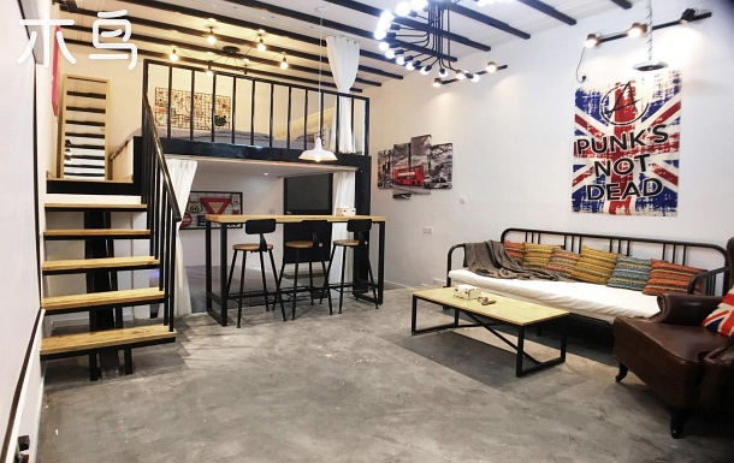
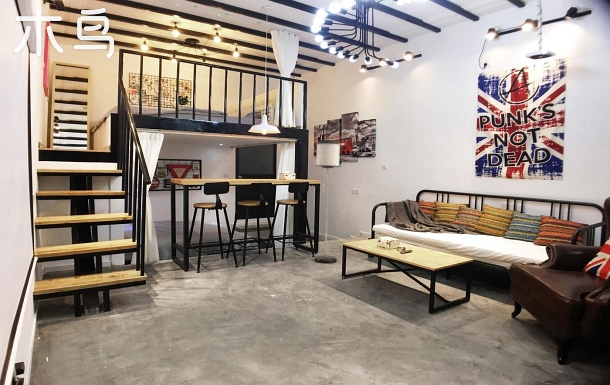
+ floor lamp [313,139,341,264]
